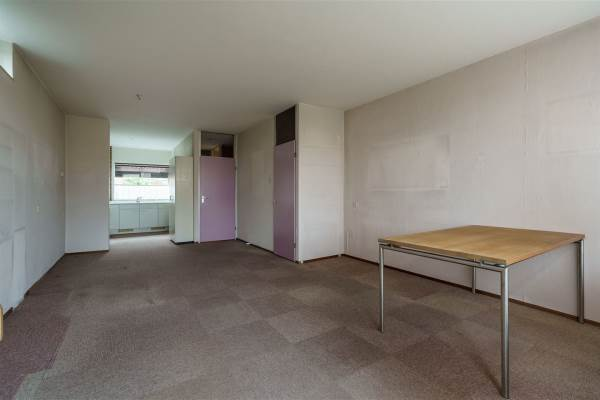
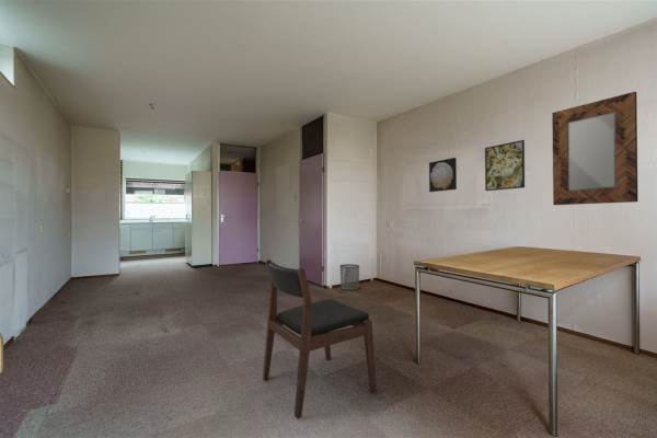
+ dining chair [262,258,378,419]
+ home mirror [551,91,639,206]
+ wall art [428,157,458,193]
+ waste bin [339,263,360,291]
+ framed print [484,139,526,192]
